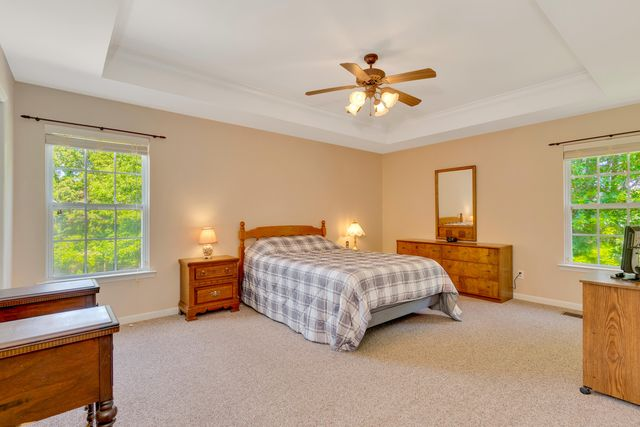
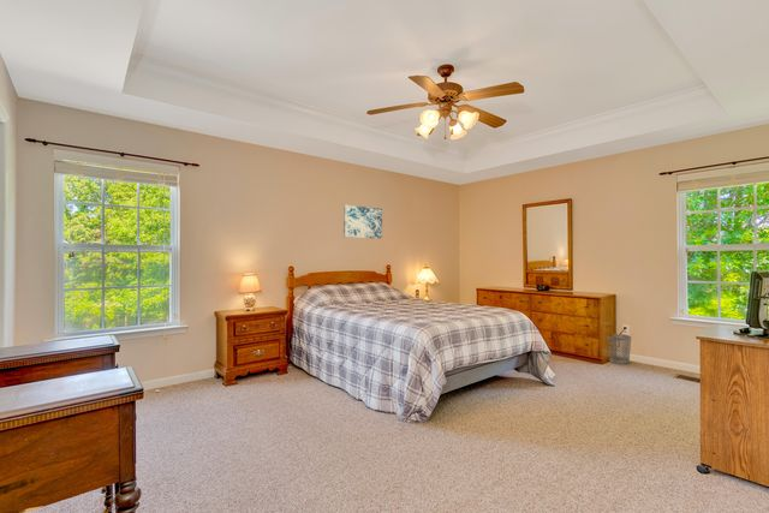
+ wall art [342,204,383,240]
+ wastebasket [607,333,632,365]
